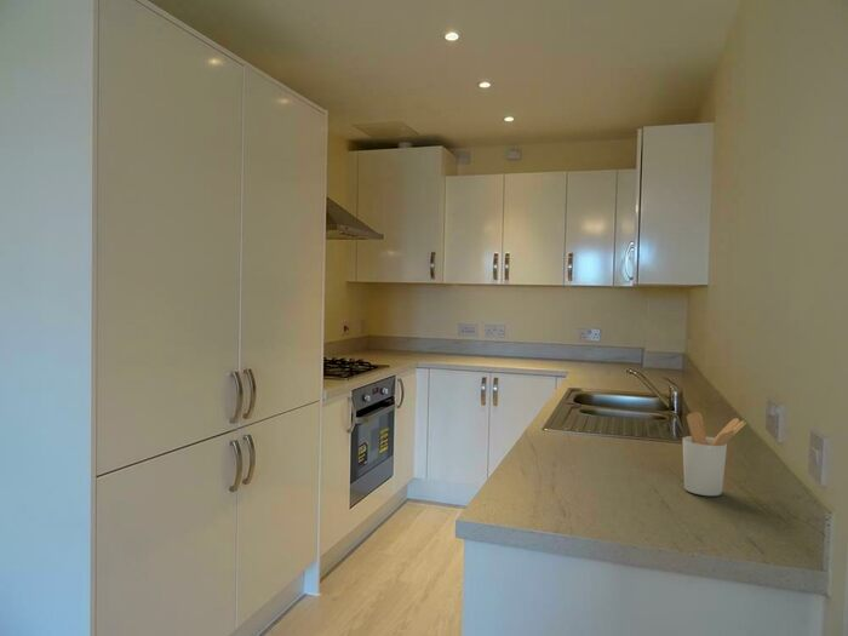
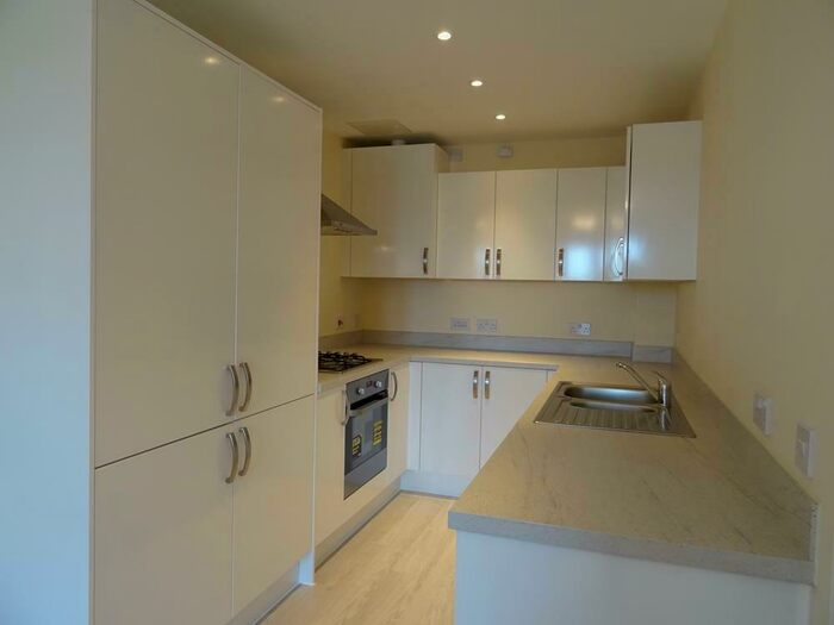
- utensil holder [682,411,747,497]
